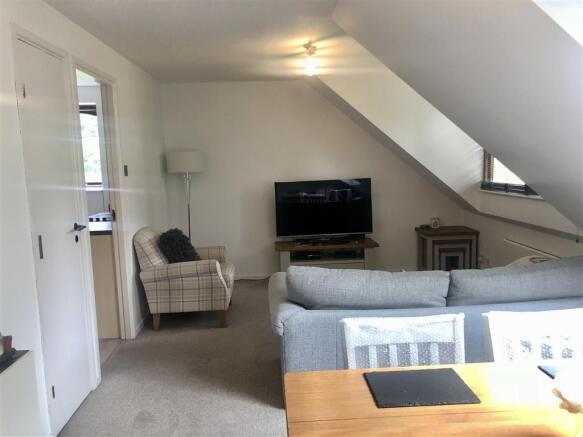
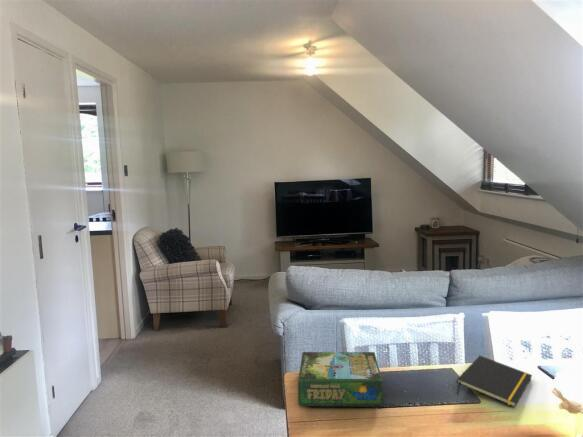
+ notepad [456,354,533,408]
+ board game [297,351,384,408]
